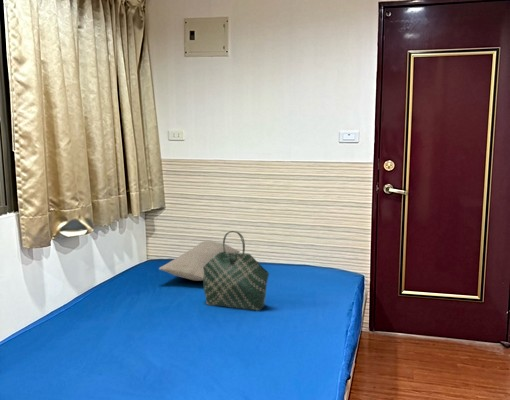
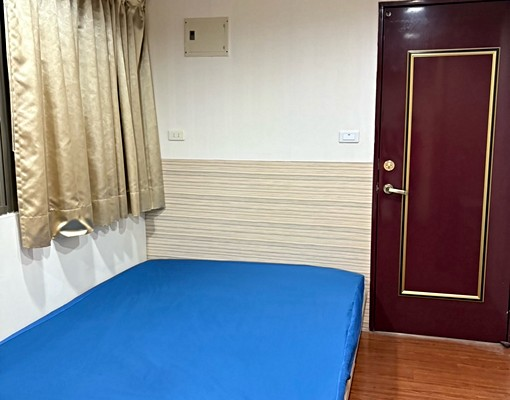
- tote bag [202,230,270,312]
- pillow [158,240,241,282]
